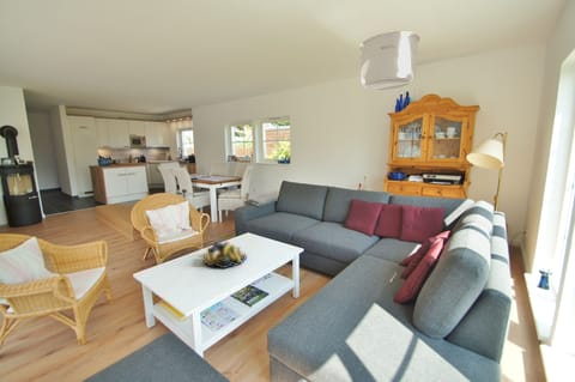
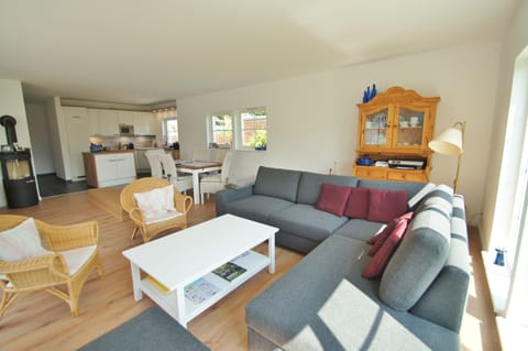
- ceiling light [358,30,420,91]
- fruit bowl [202,241,248,269]
